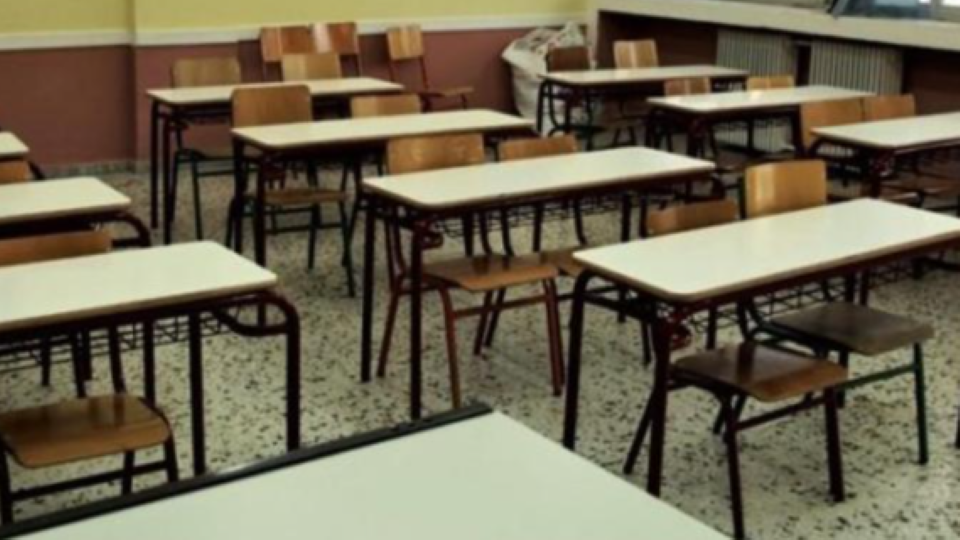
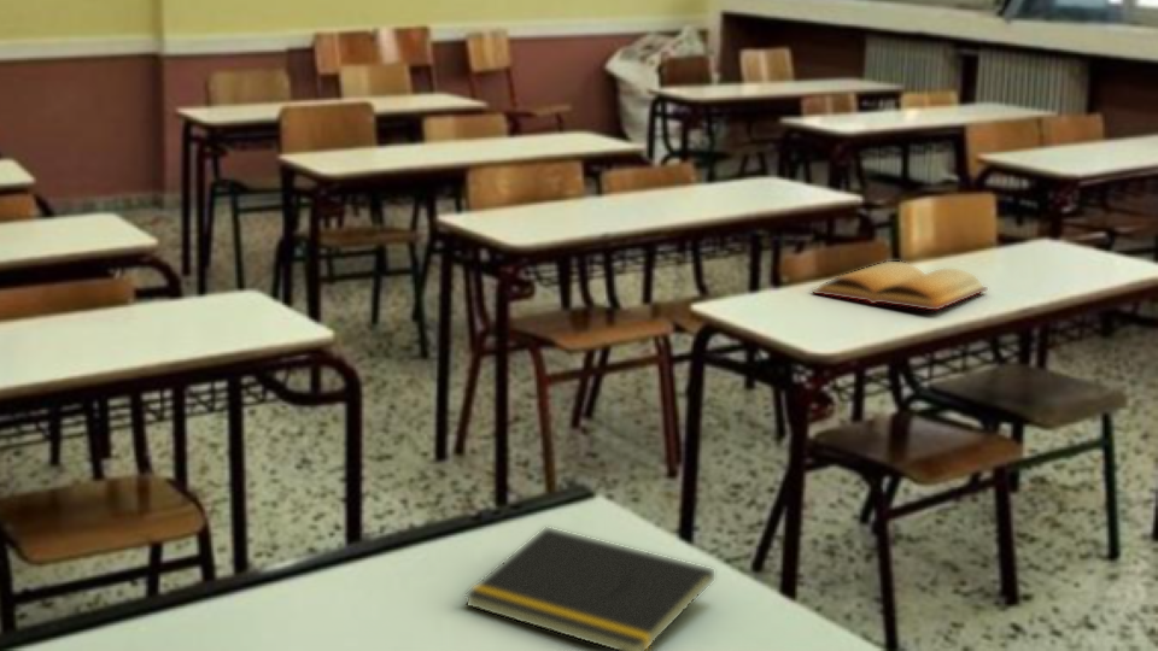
+ notepad [463,526,715,651]
+ bible [811,260,989,312]
